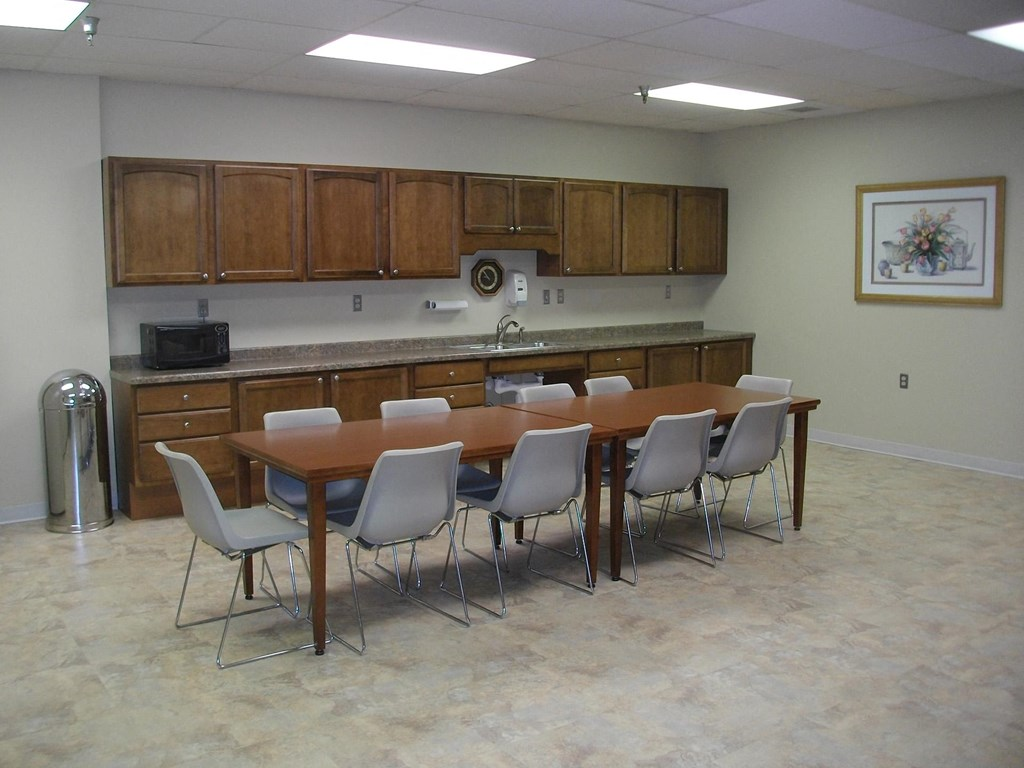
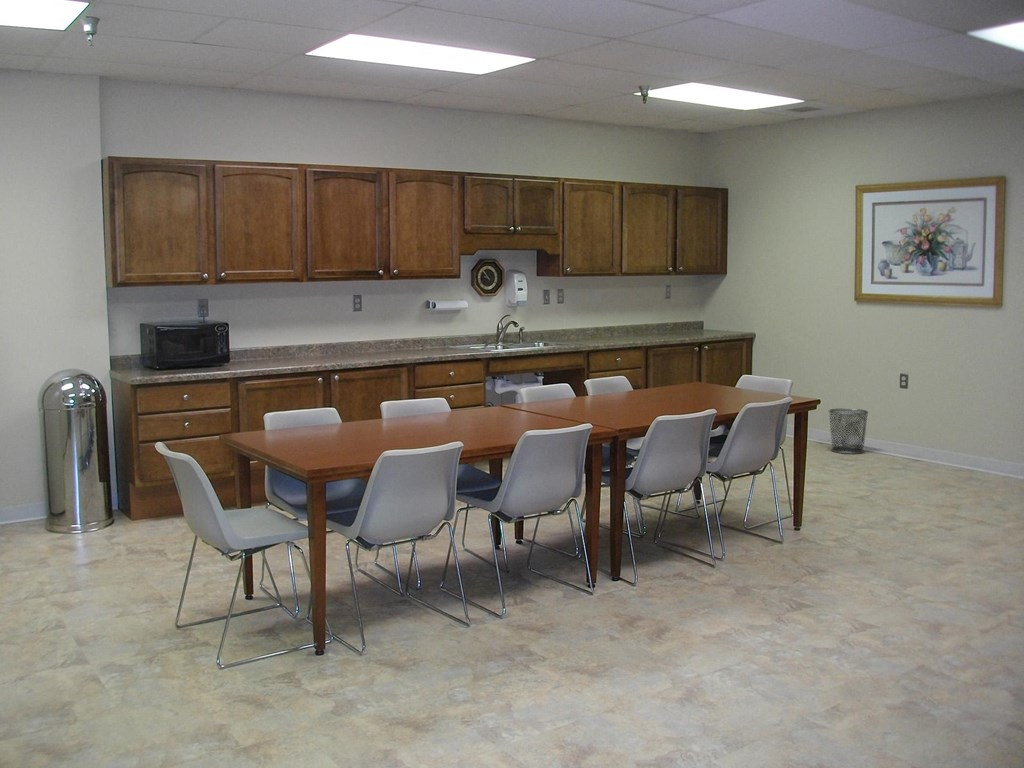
+ waste bin [828,408,870,455]
